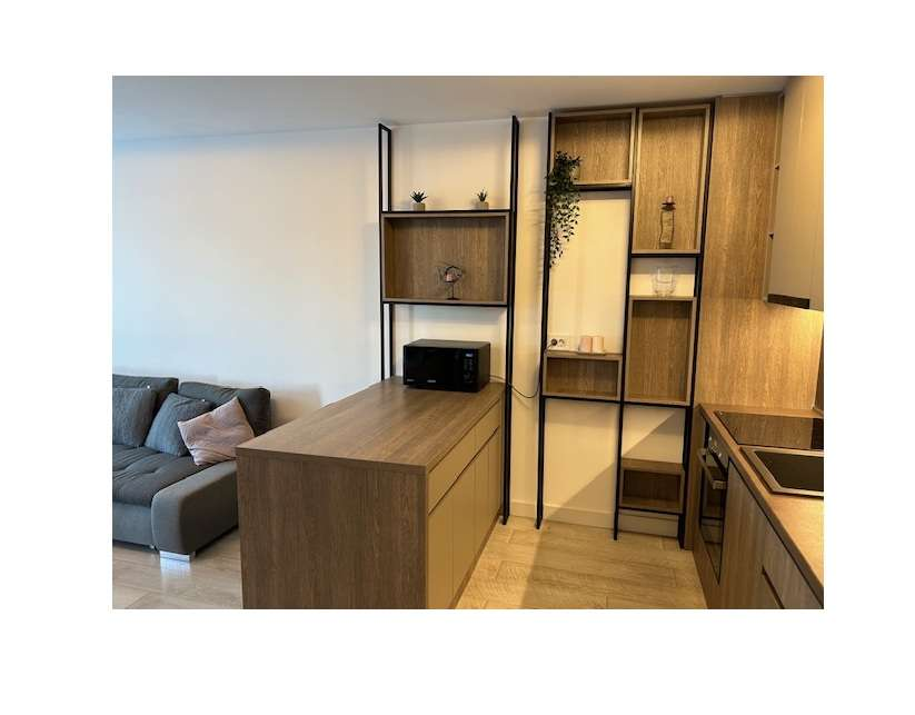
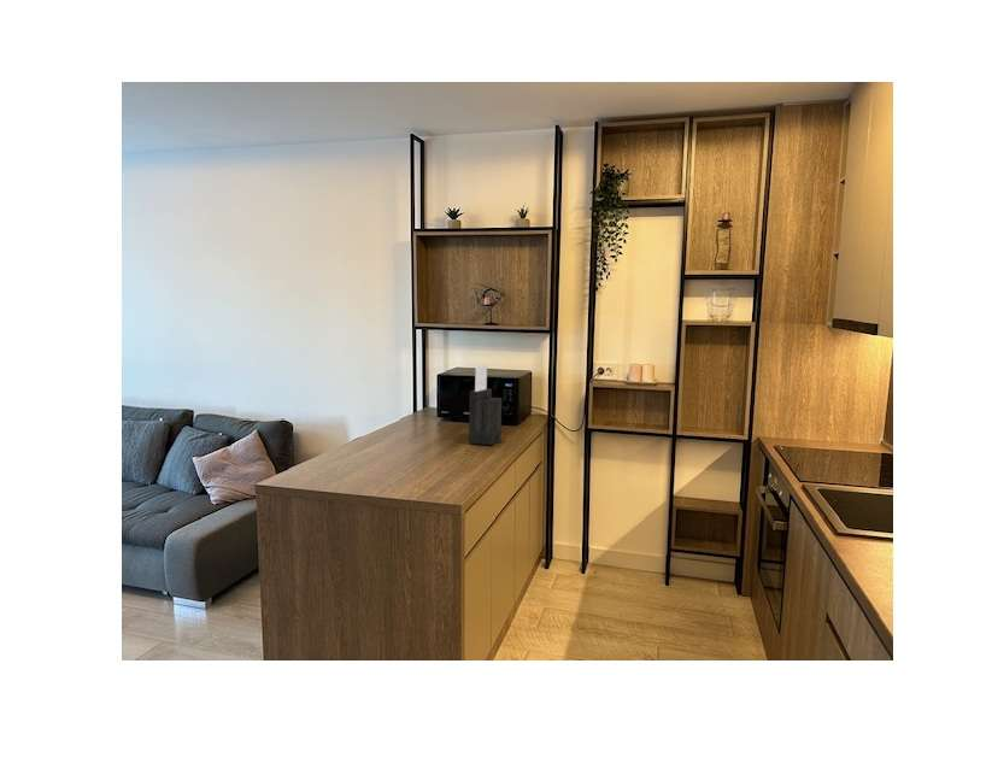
+ knife block [468,363,503,446]
